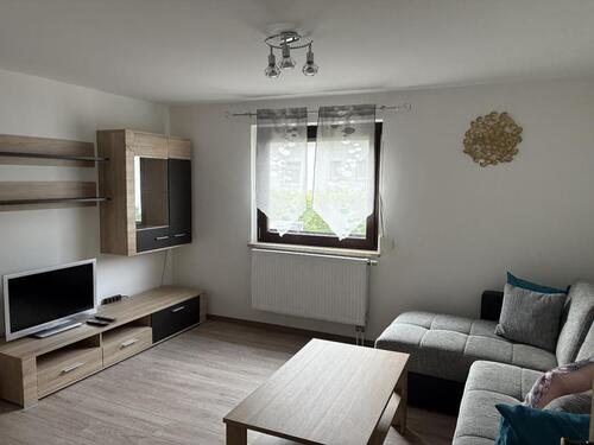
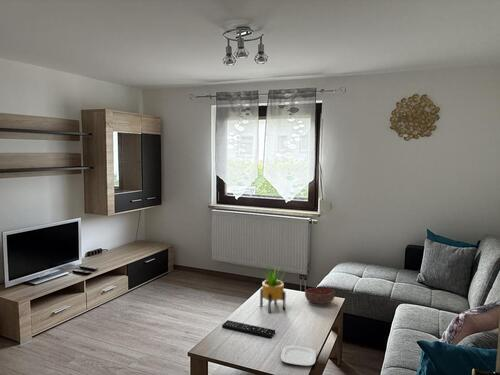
+ remote control [221,319,276,339]
+ plate [280,345,317,367]
+ decorative bowl [304,286,336,305]
+ potted plant [259,264,287,314]
